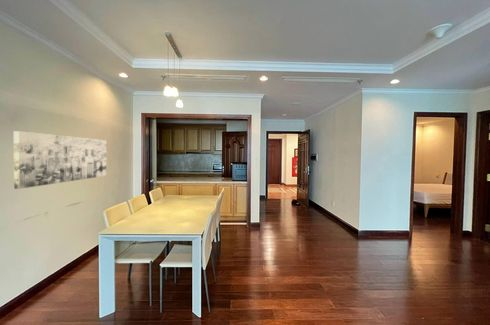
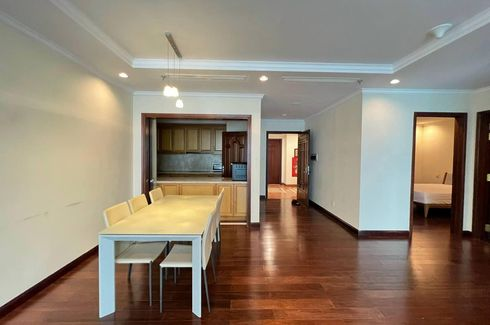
- wall art [13,130,107,190]
